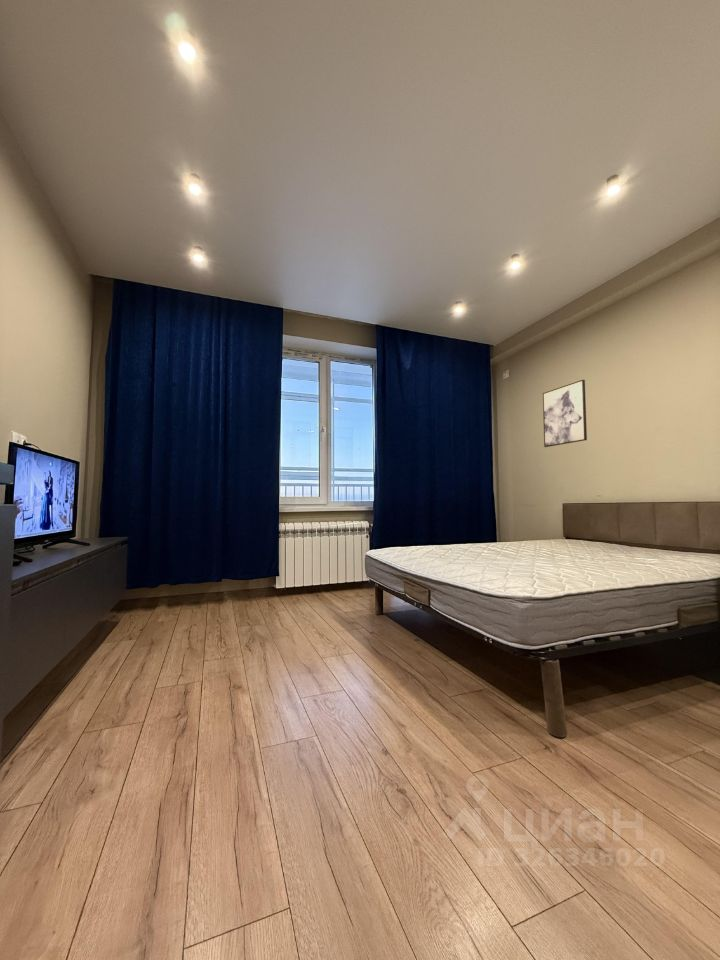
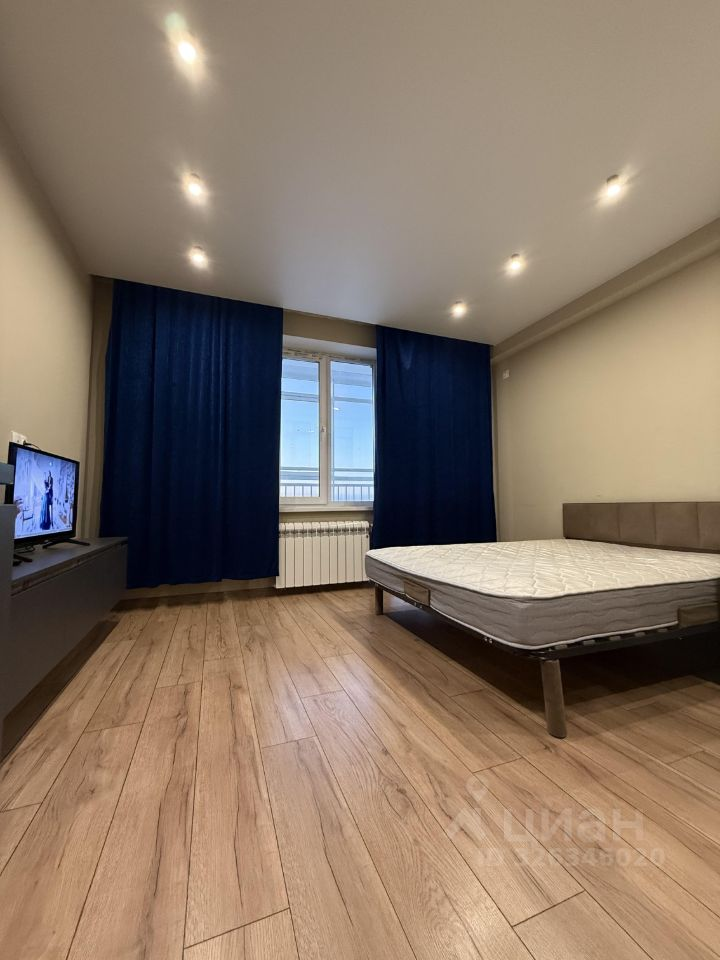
- wall art [542,379,588,448]
